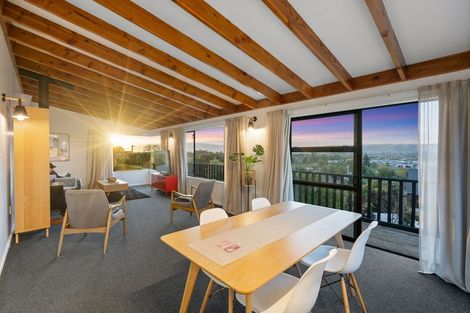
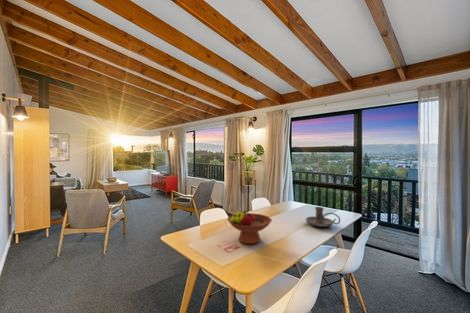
+ fruit bowl [227,210,273,245]
+ candle holder [305,206,341,228]
